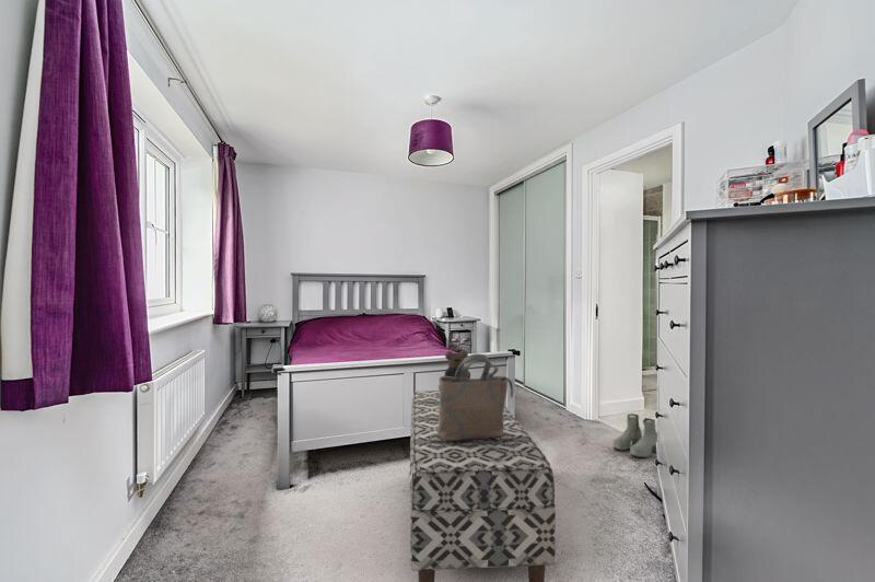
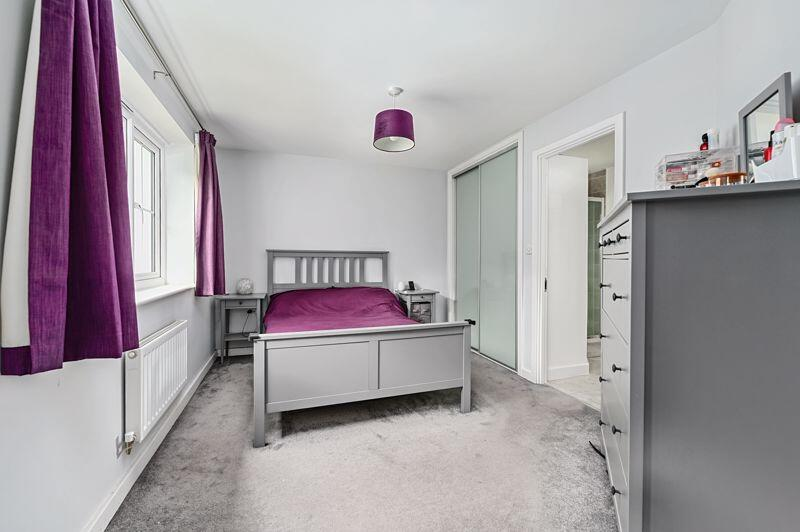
- bench [408,389,557,582]
- teddy bear [443,350,471,379]
- boots [612,412,658,458]
- tote bag [438,352,514,441]
